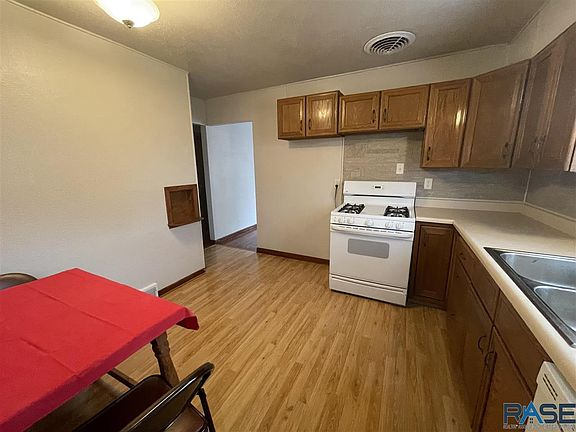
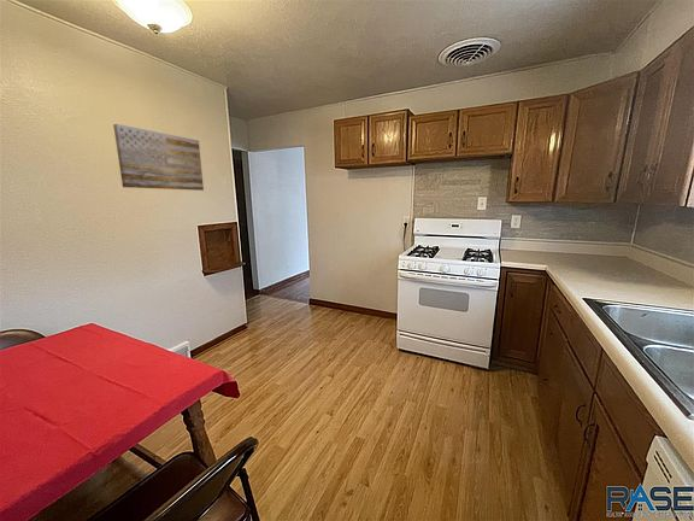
+ wall art [112,123,205,192]
